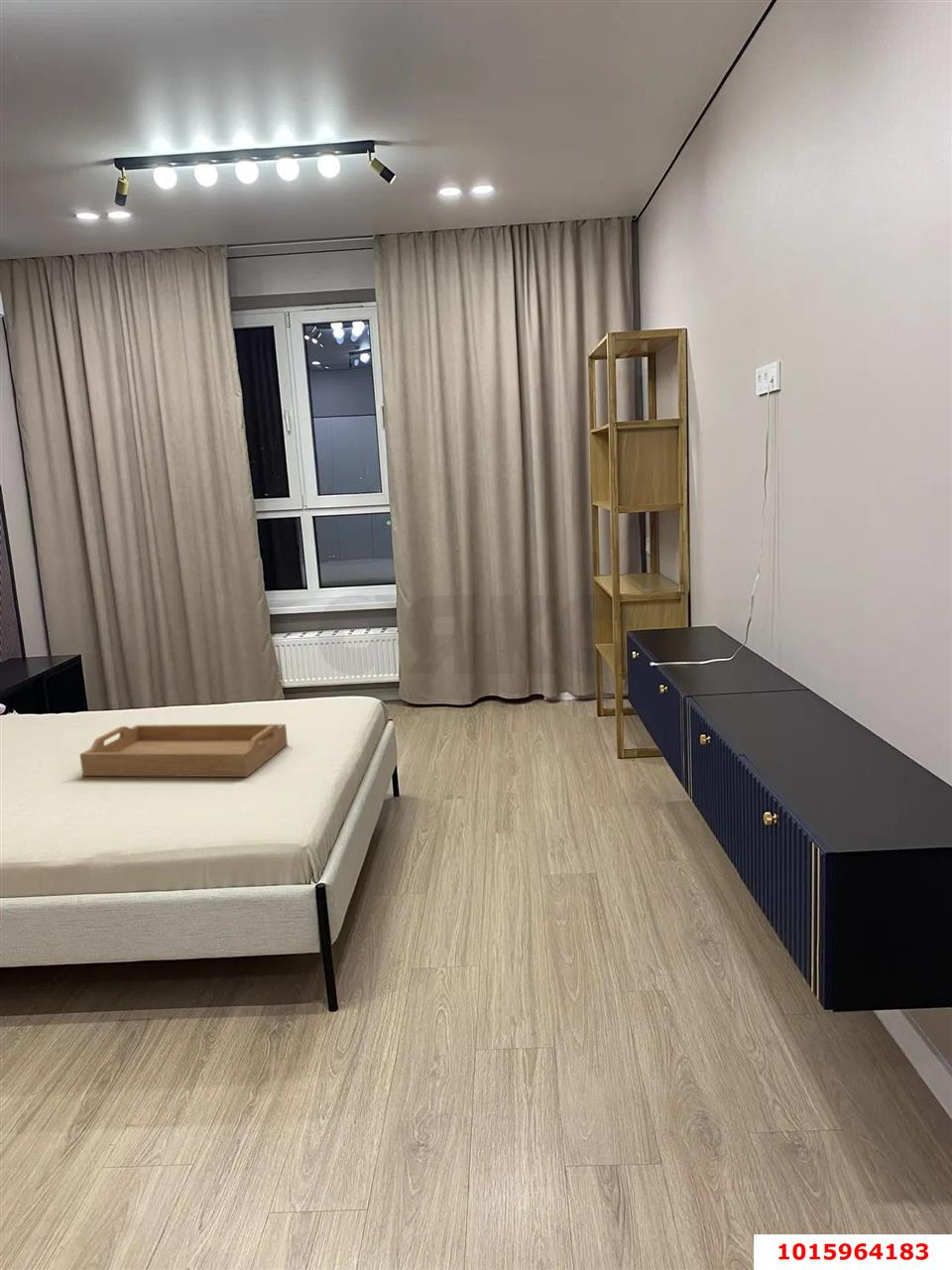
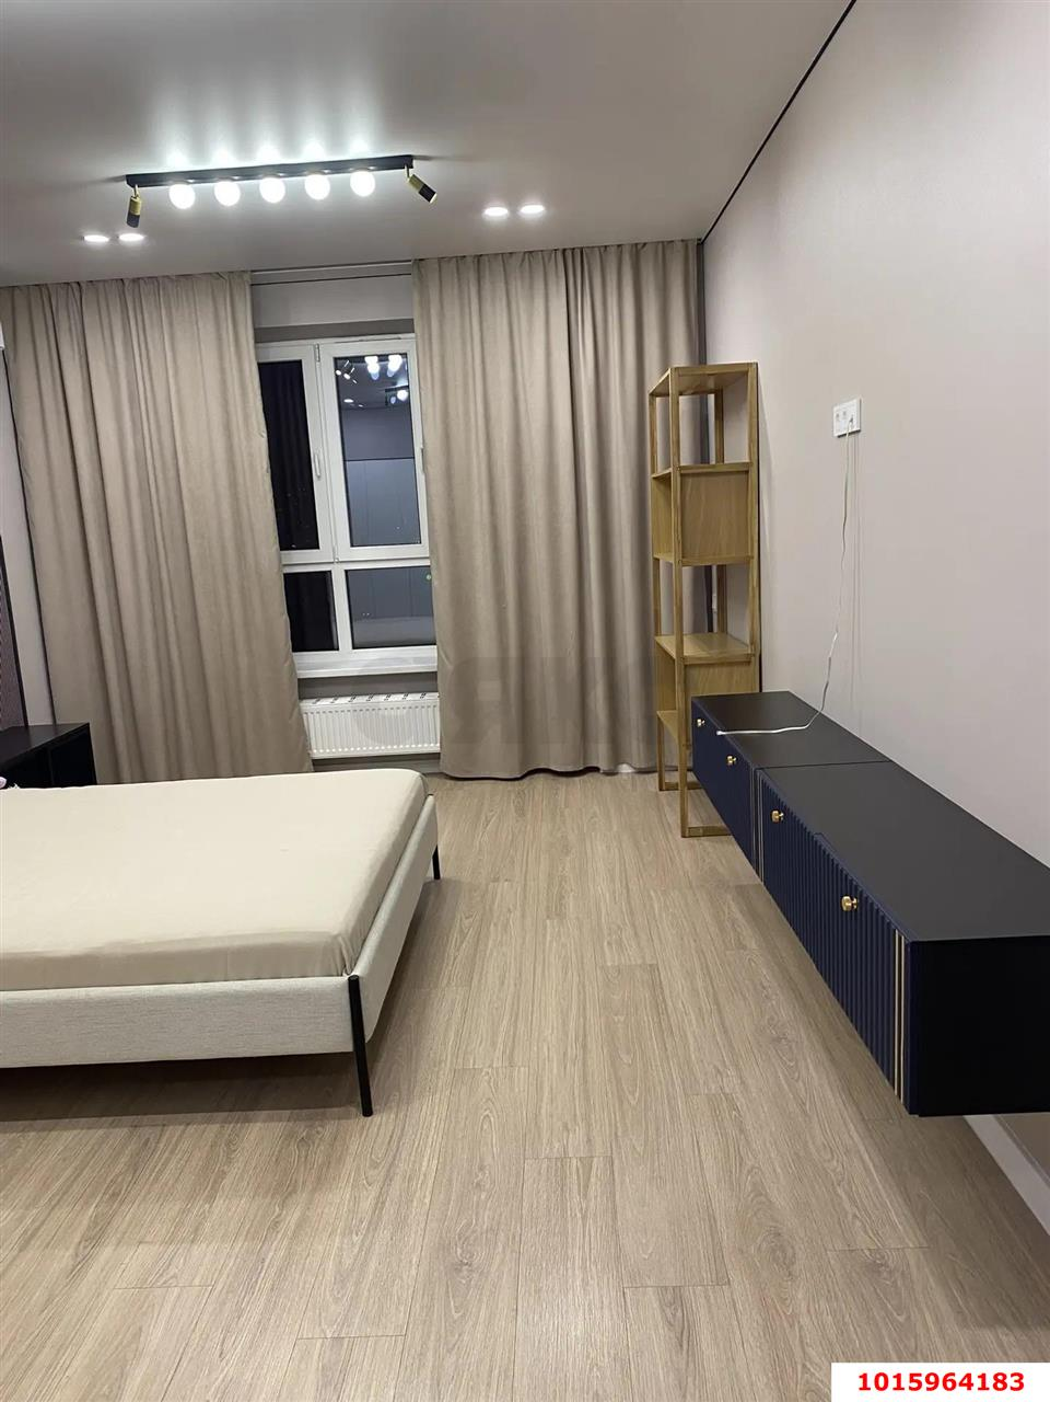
- serving tray [79,723,289,778]
